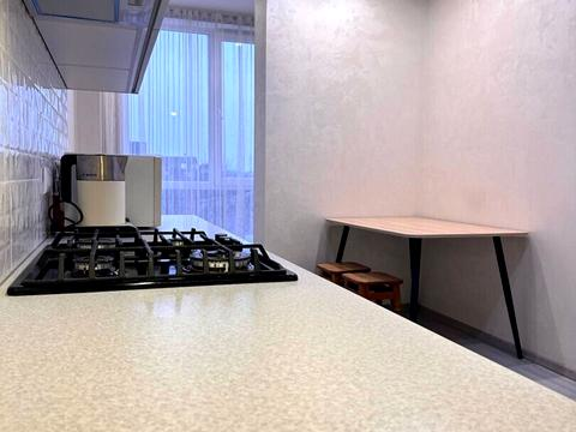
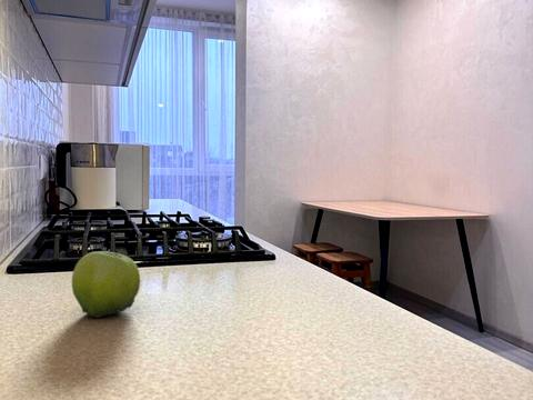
+ fruit [71,248,141,319]
